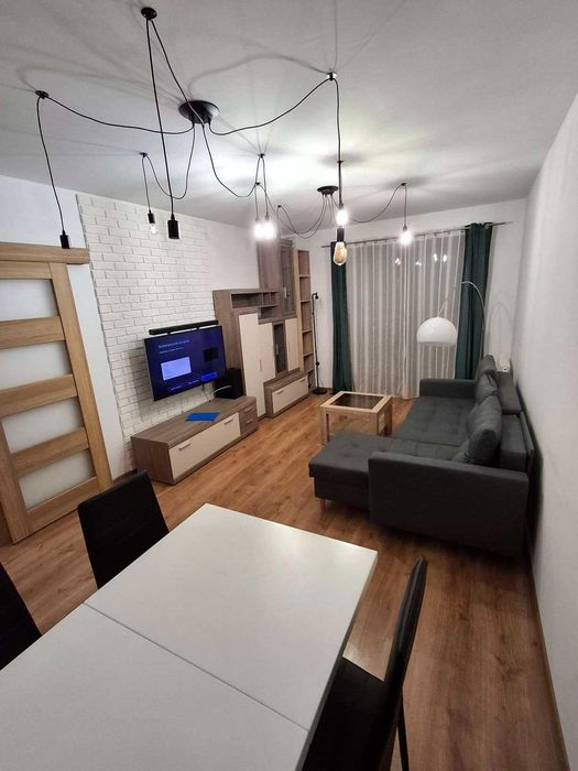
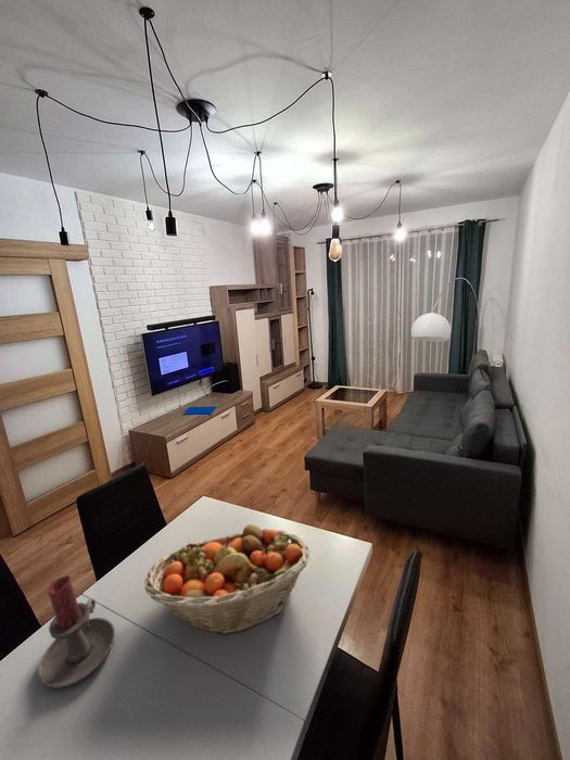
+ candle holder [38,574,116,689]
+ fruit basket [143,523,311,635]
